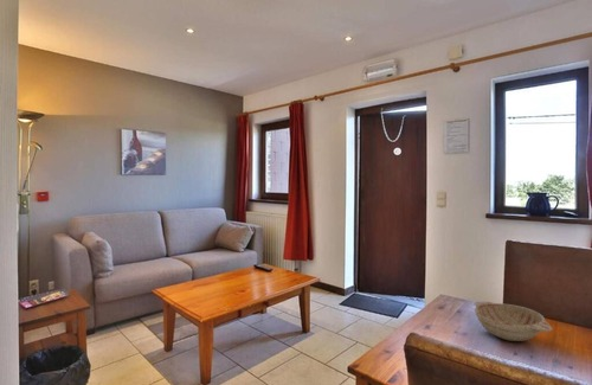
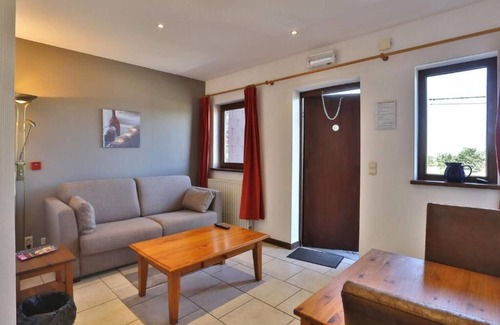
- decorative bowl [474,301,553,342]
